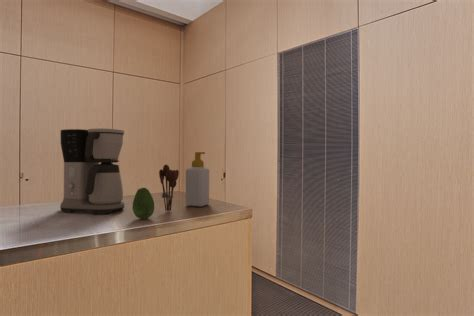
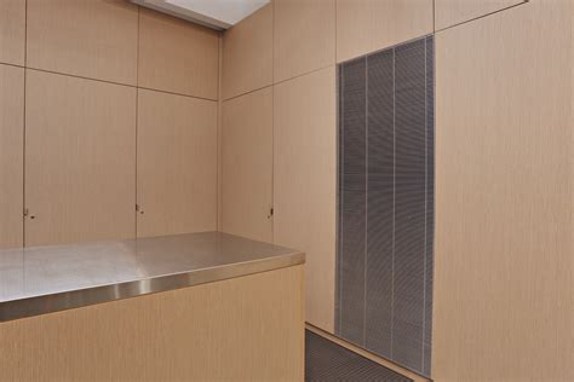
- utensil holder [158,164,180,212]
- fruit [131,187,155,220]
- coffee maker [59,127,126,215]
- soap bottle [185,151,210,207]
